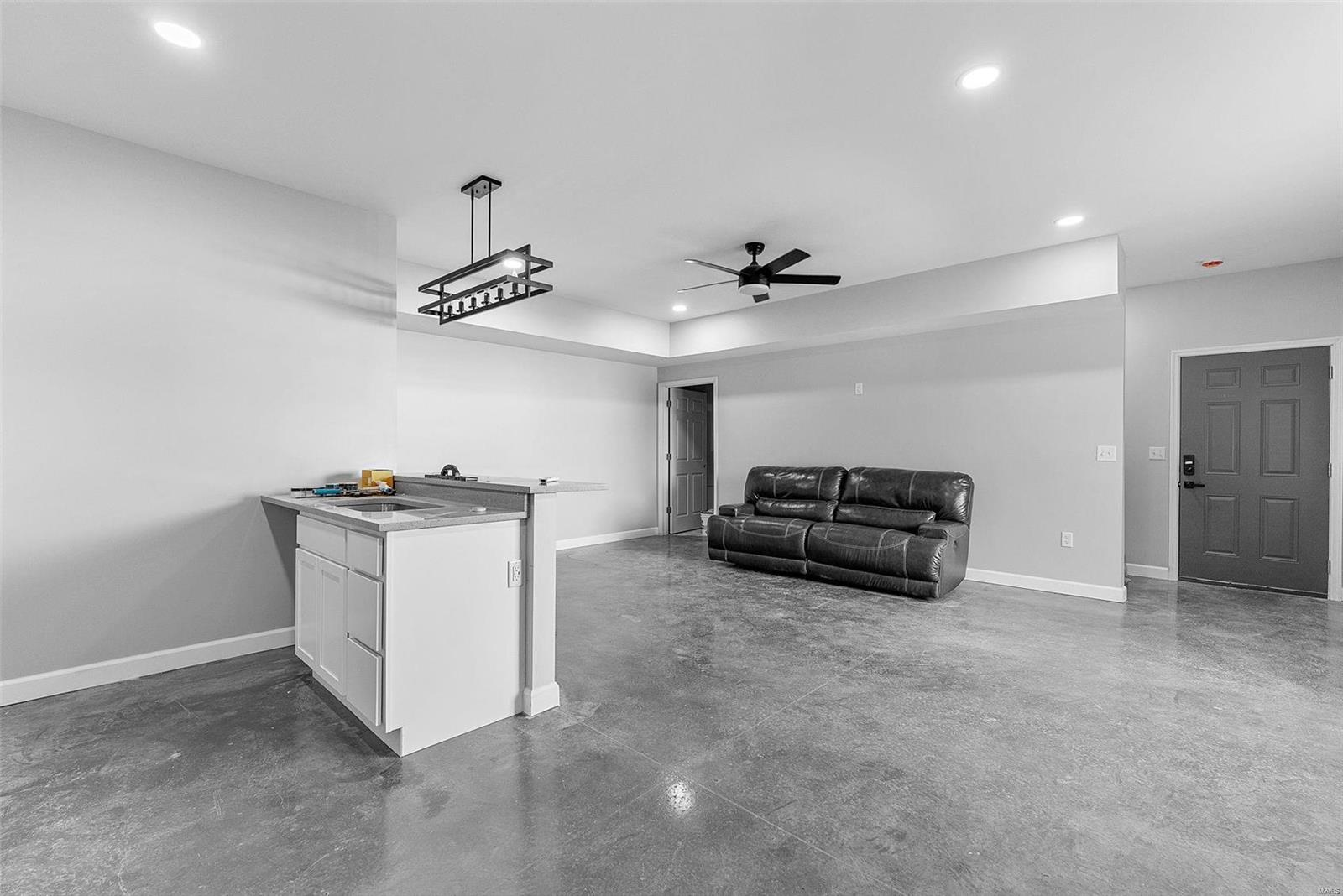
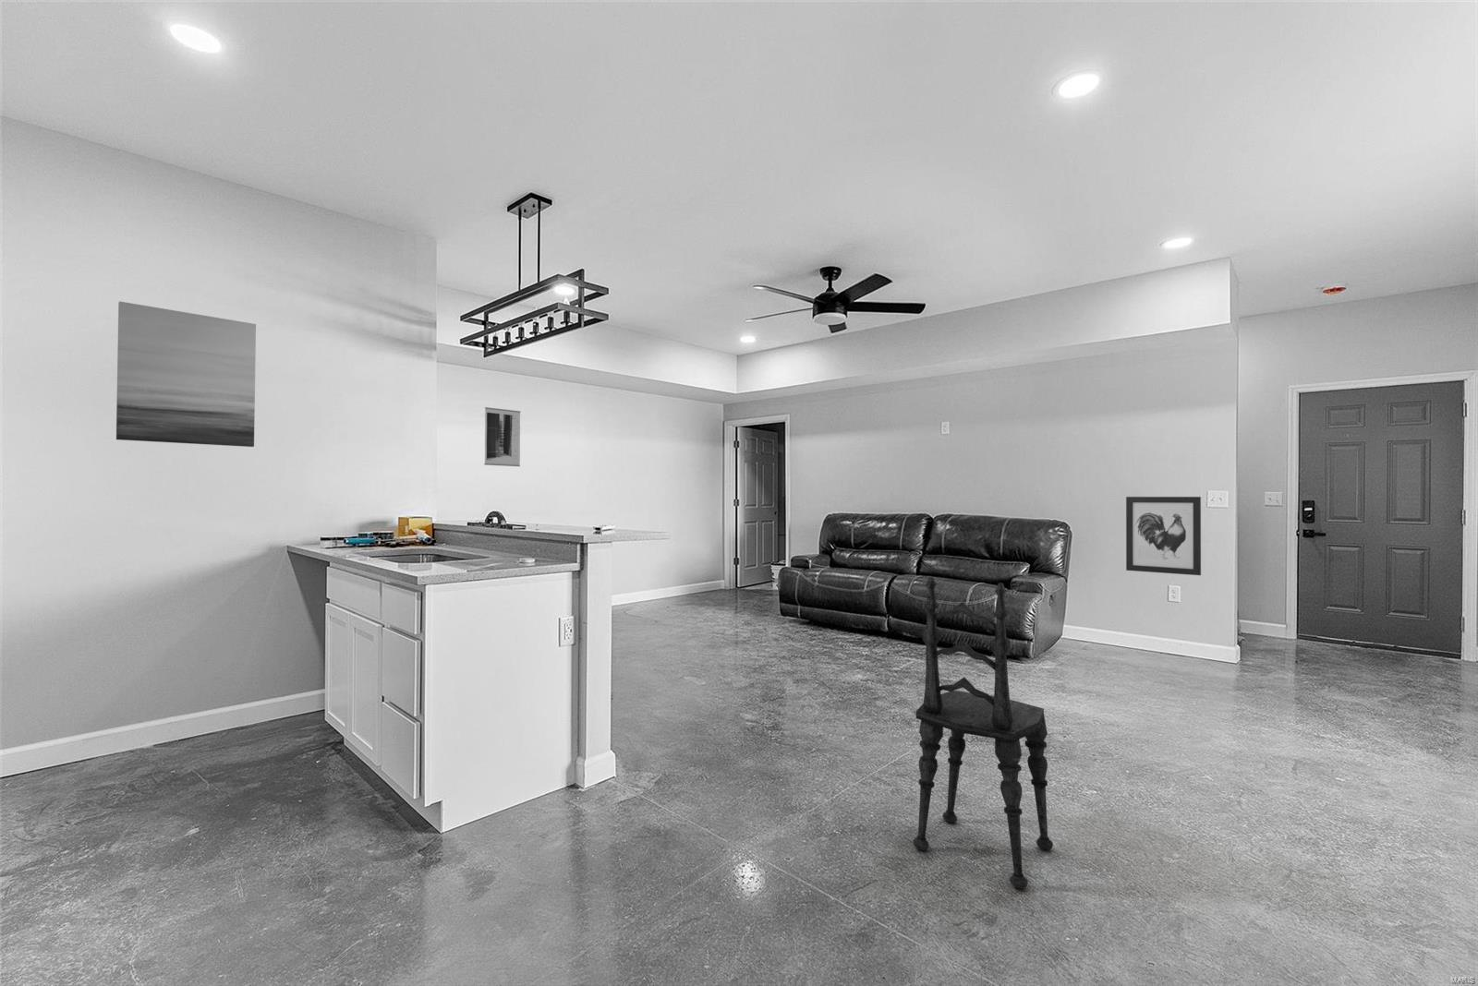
+ wall art [1125,496,1202,577]
+ dining chair [912,577,1054,889]
+ wall art [116,300,256,448]
+ wall art [483,406,522,468]
